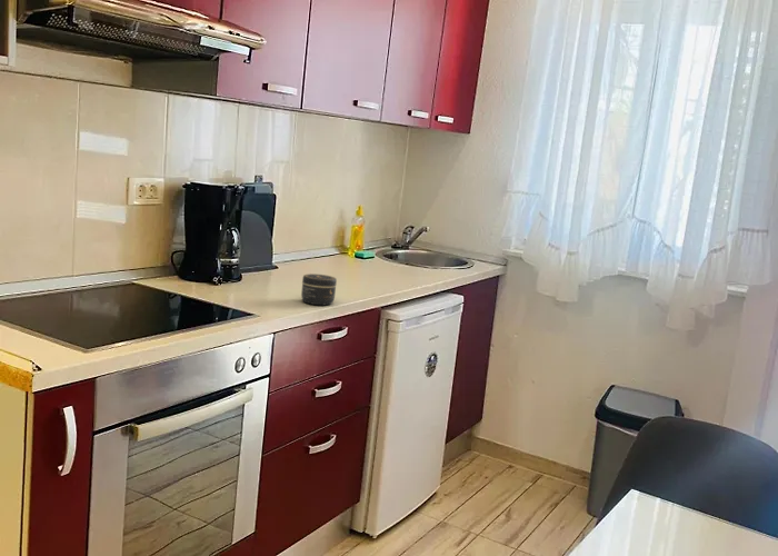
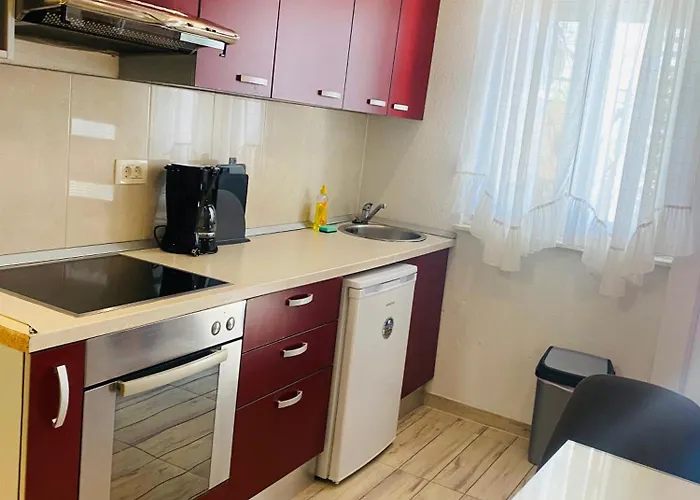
- jar [300,272,338,306]
